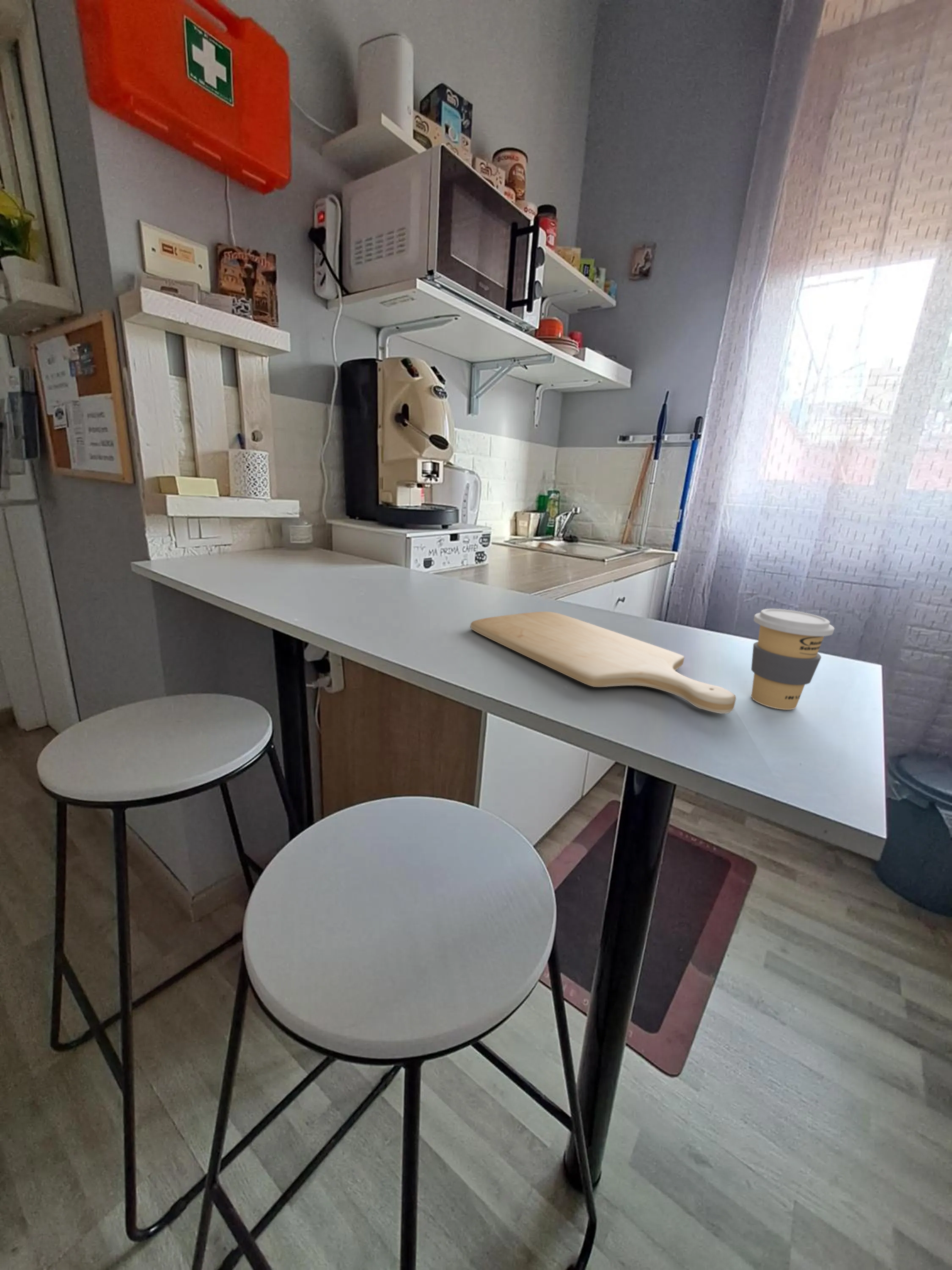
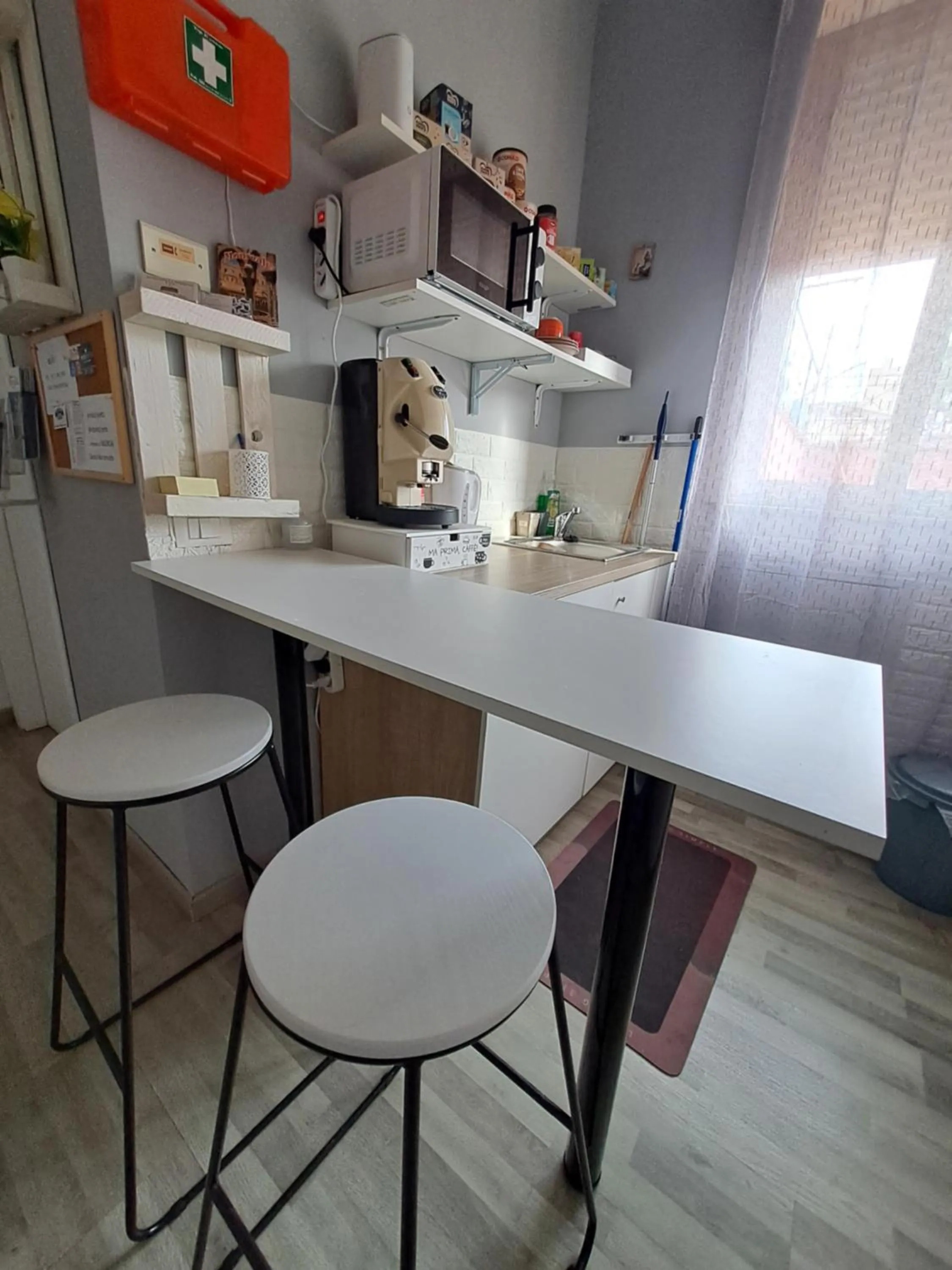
- chopping board [470,611,737,714]
- coffee cup [751,608,835,710]
